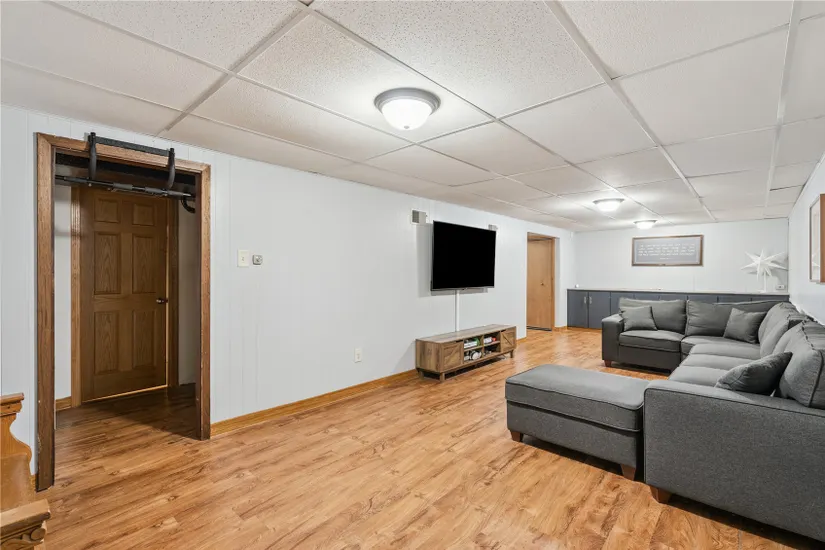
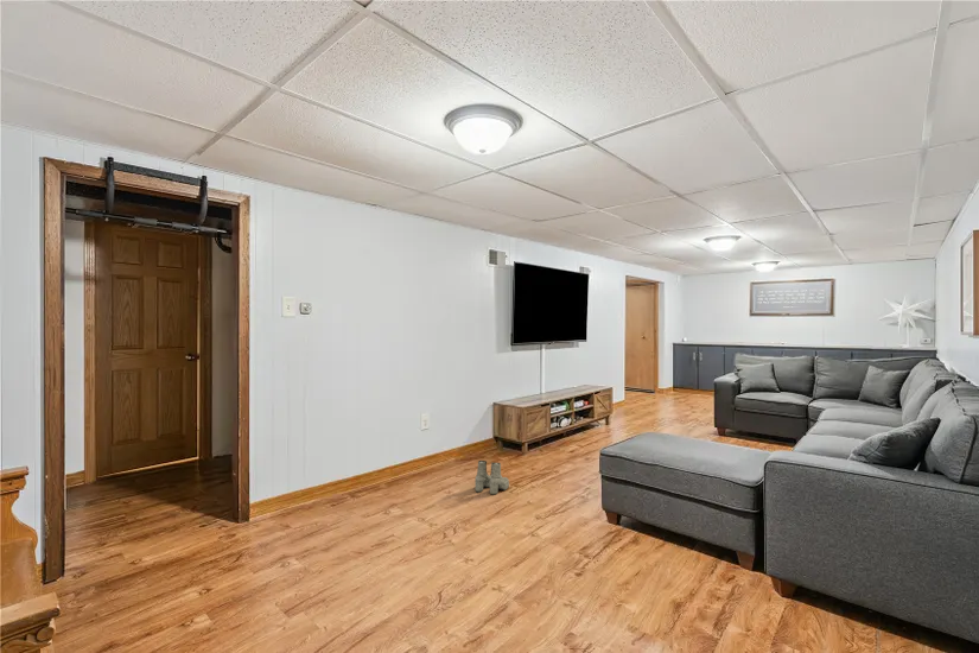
+ boots [473,459,510,496]
